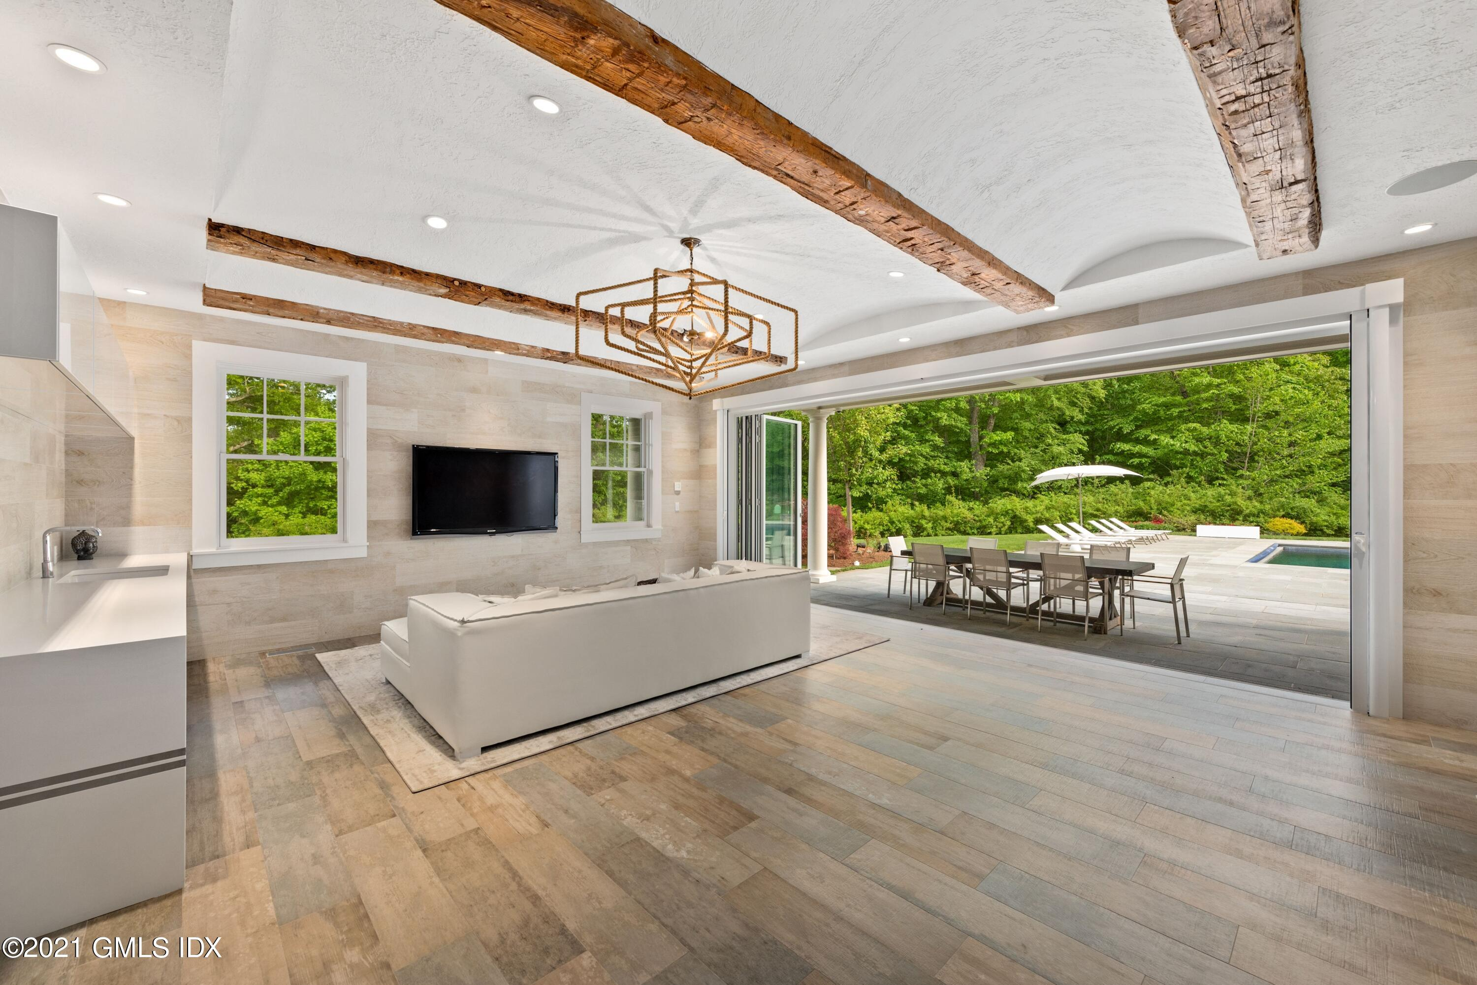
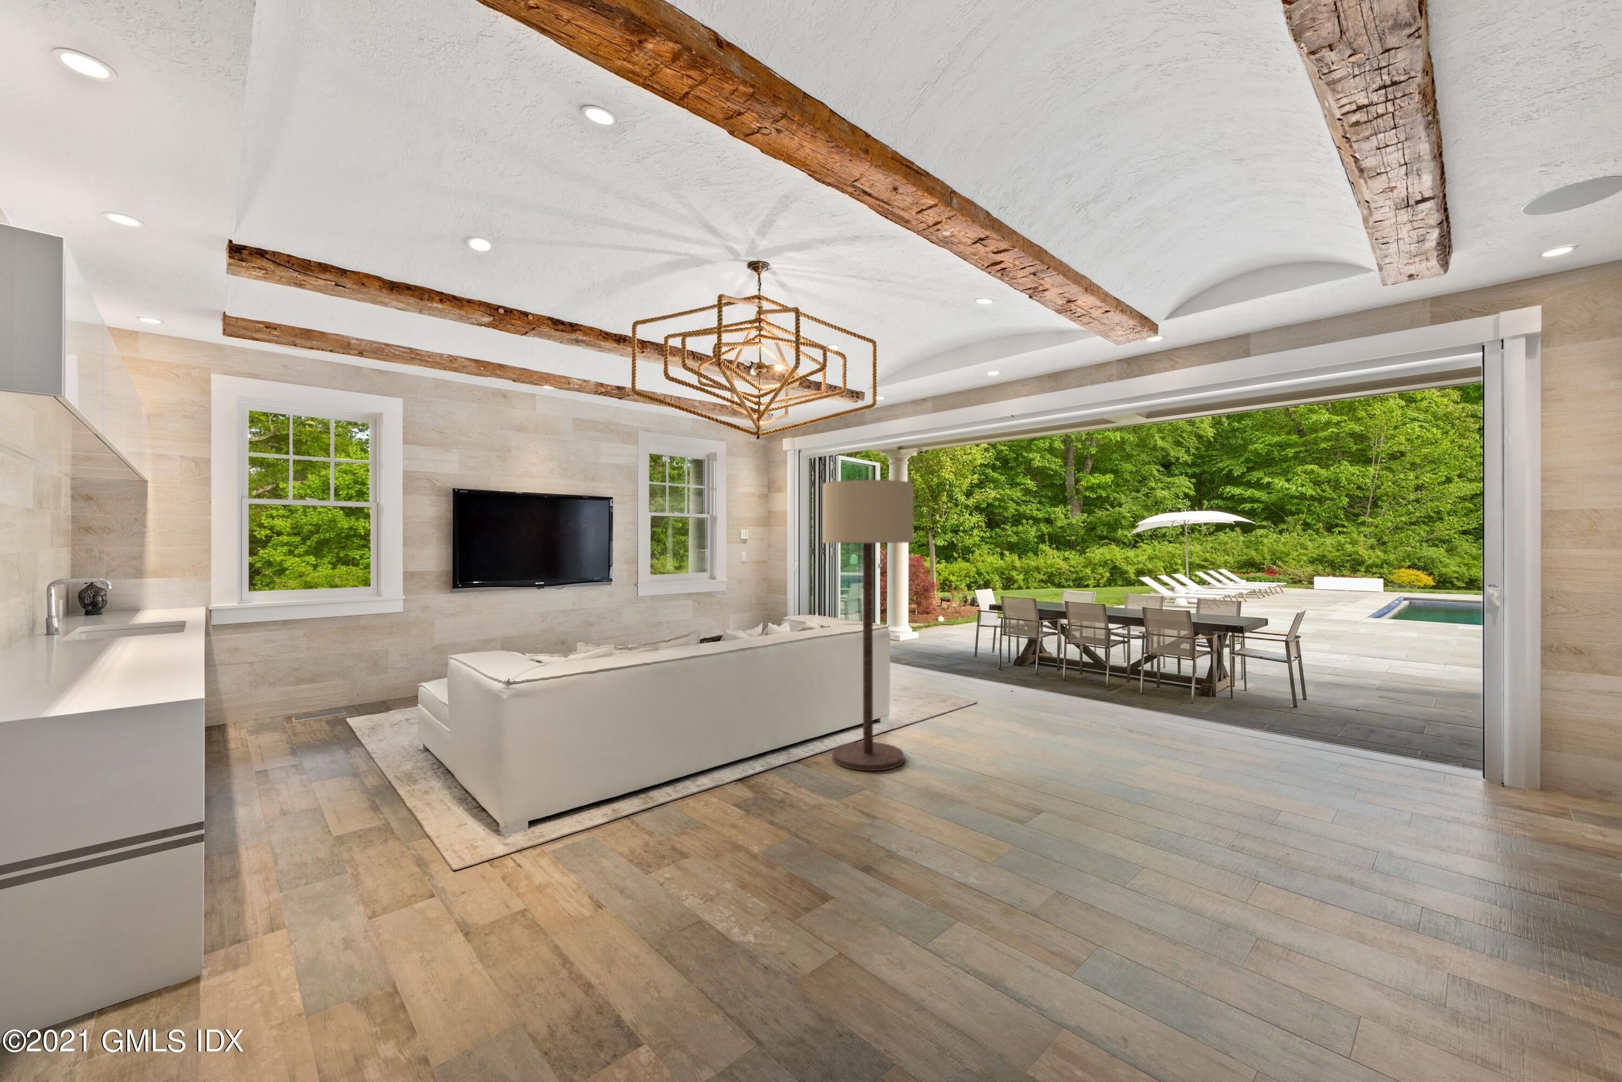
+ floor lamp [822,479,914,772]
